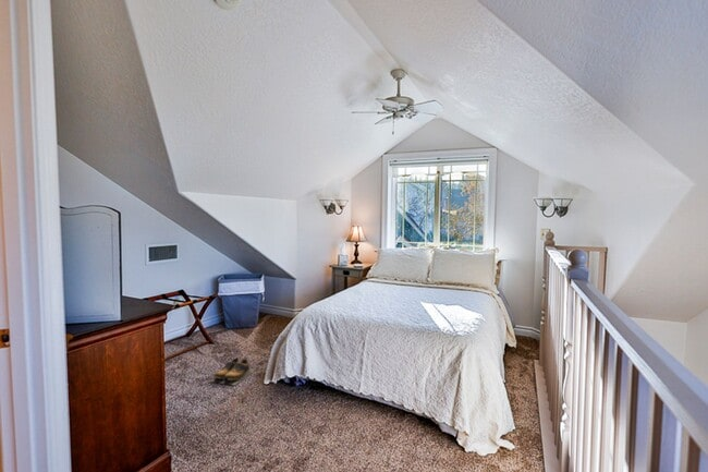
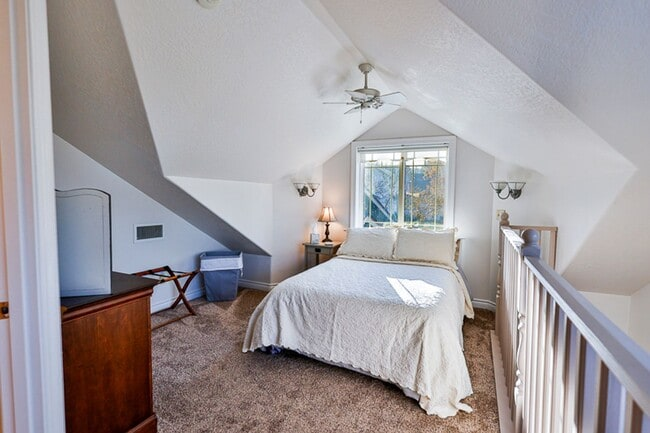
- shoes [209,356,256,386]
